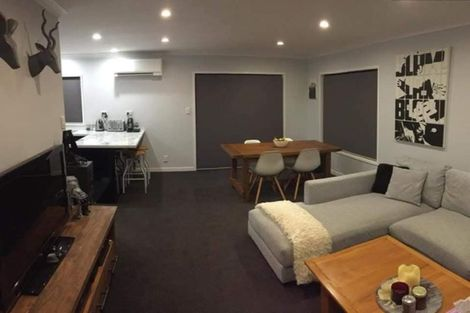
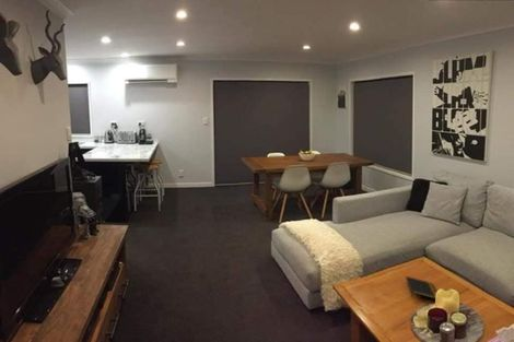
+ notepad [405,275,437,299]
